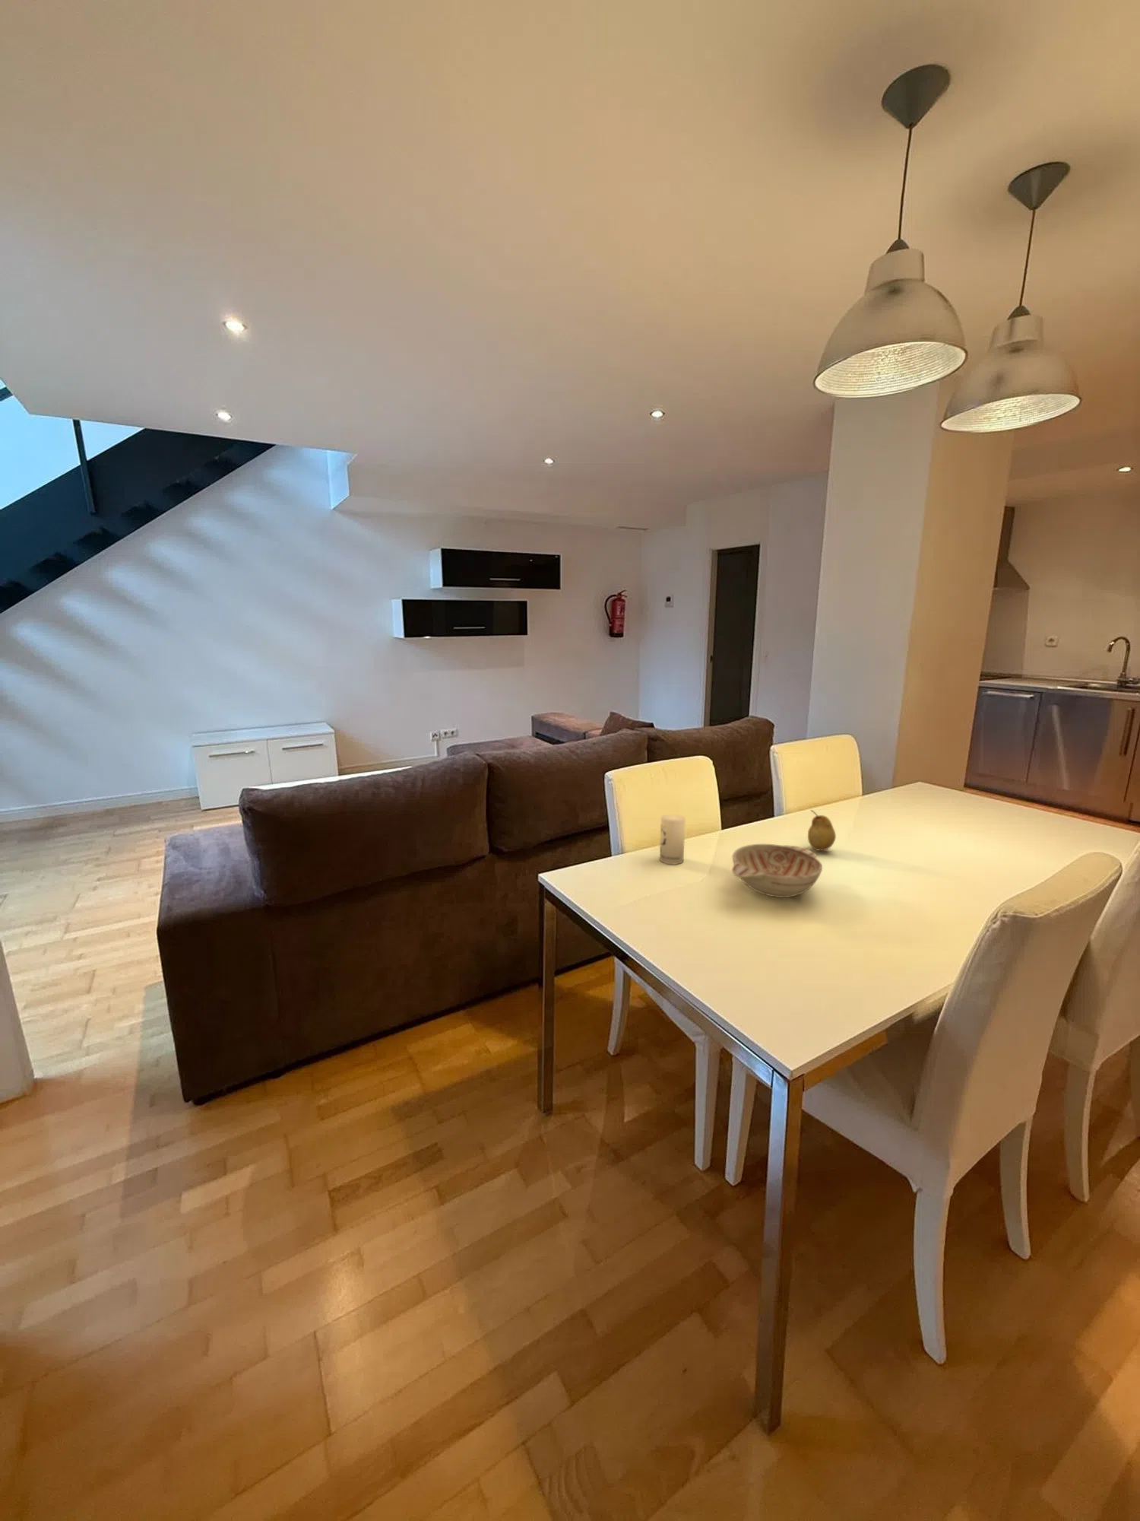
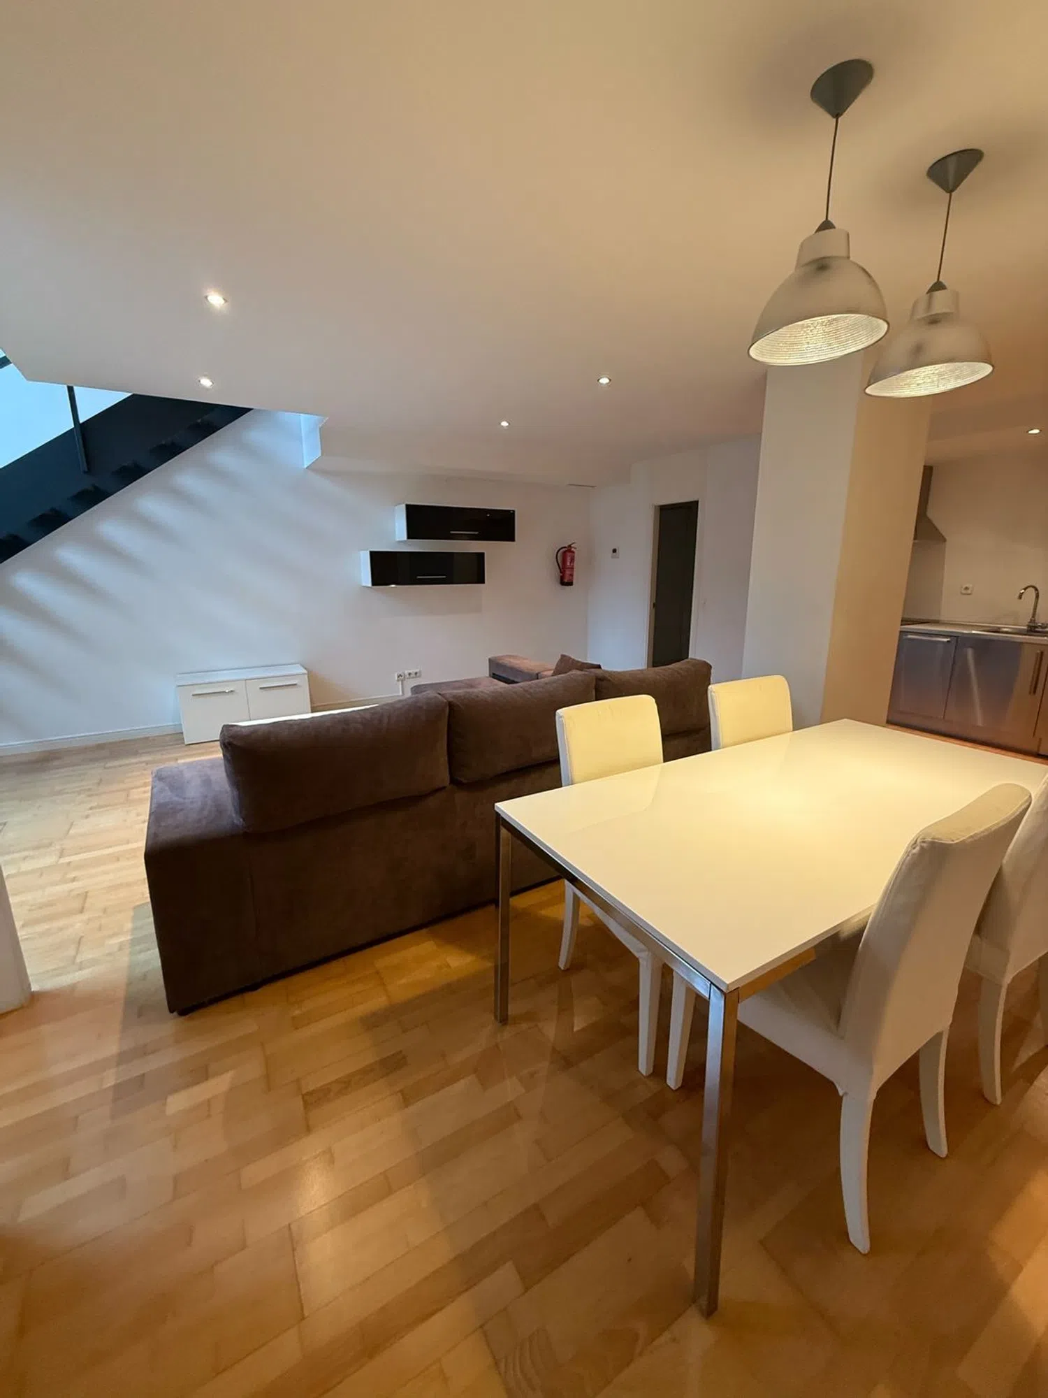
- decorative bowl [732,843,823,898]
- candle [659,813,686,865]
- fruit [807,810,837,852]
